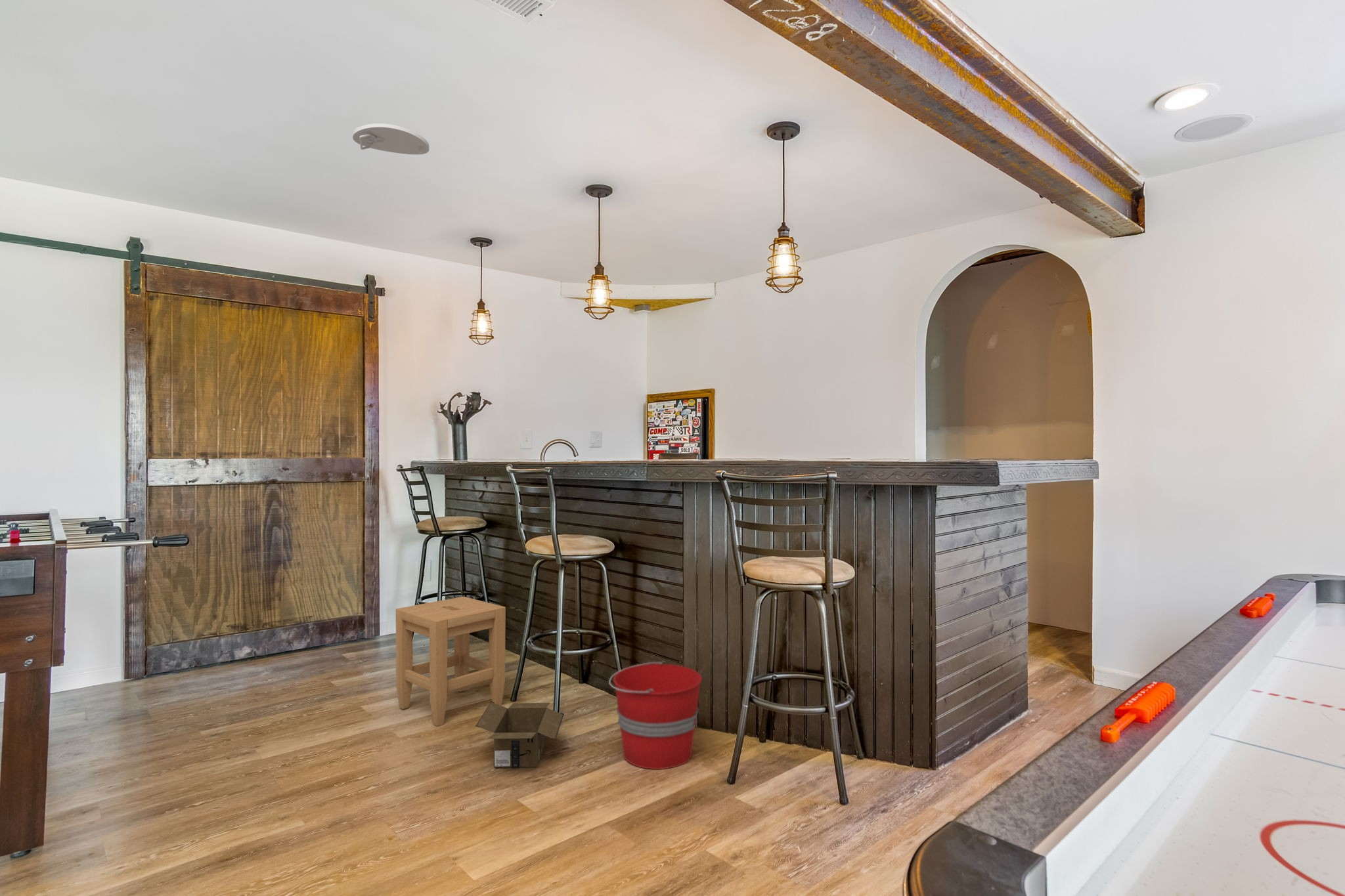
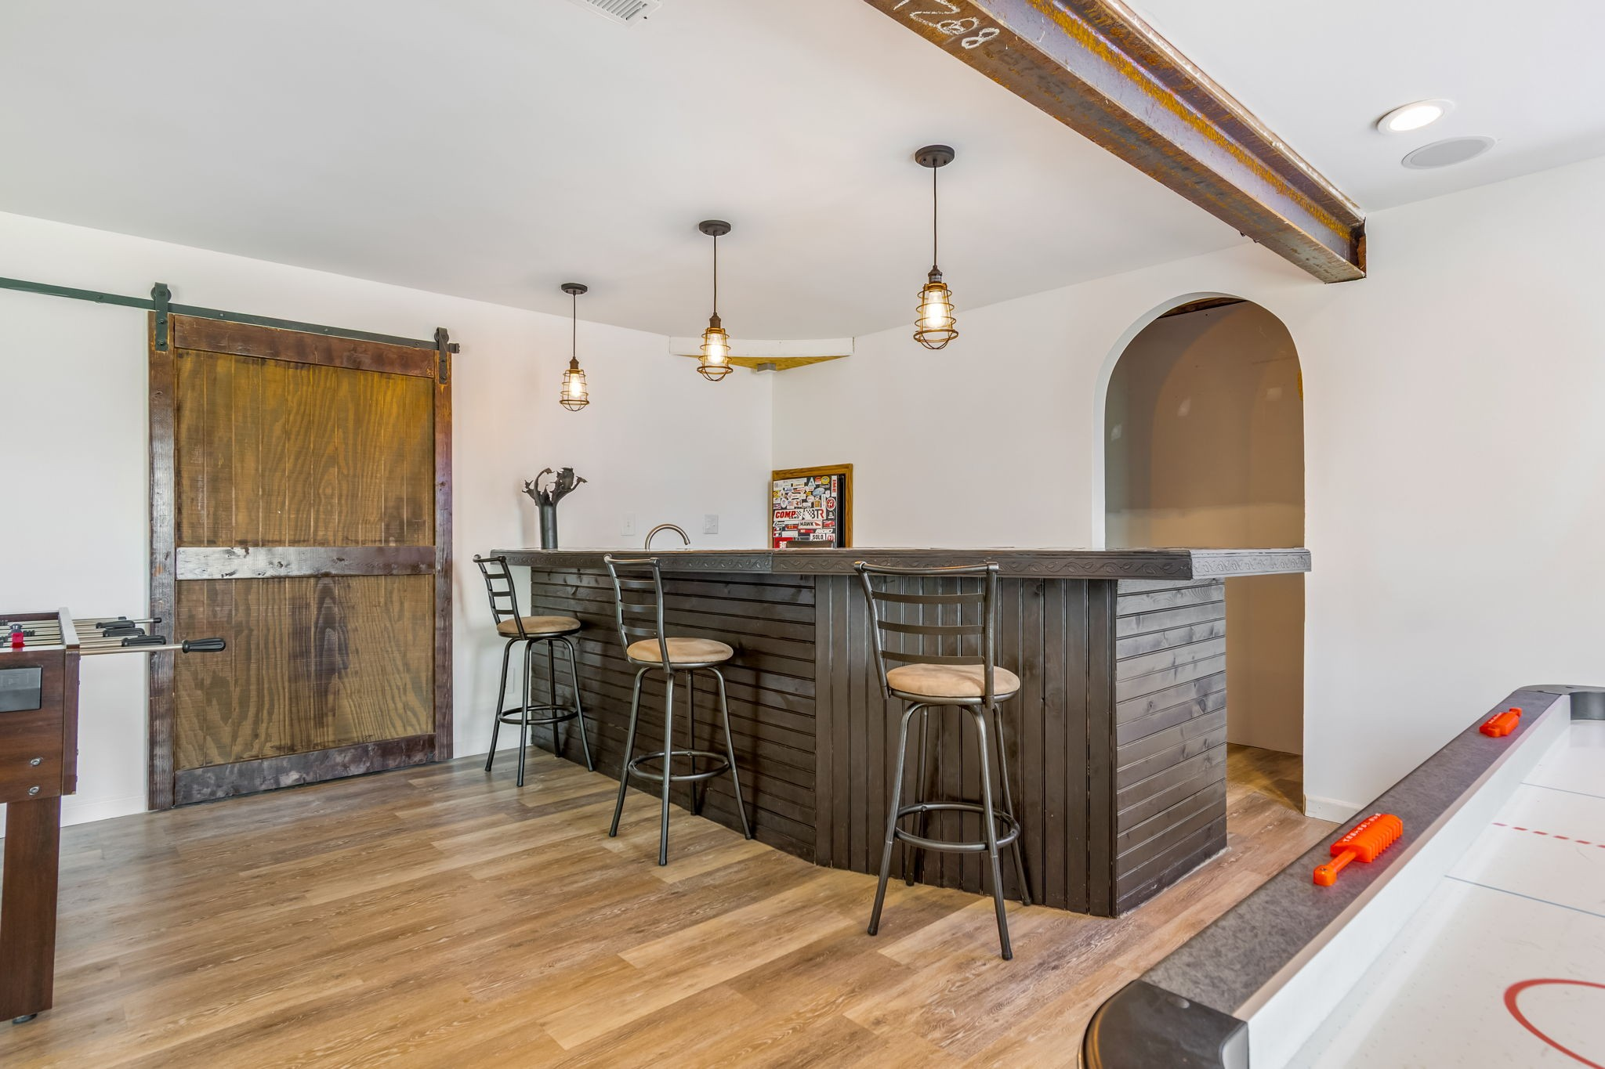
- bucket [608,660,703,770]
- cardboard box [475,701,565,769]
- stool [395,596,506,727]
- smoke detector [352,123,430,155]
